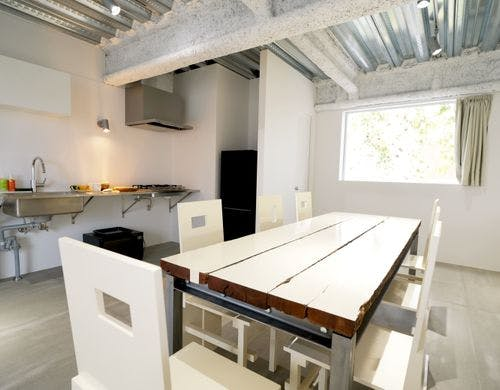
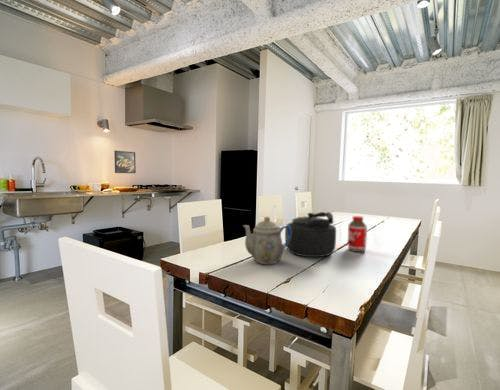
+ teapot [242,216,291,265]
+ bottle [347,215,368,253]
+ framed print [113,150,137,174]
+ kettle [284,211,337,258]
